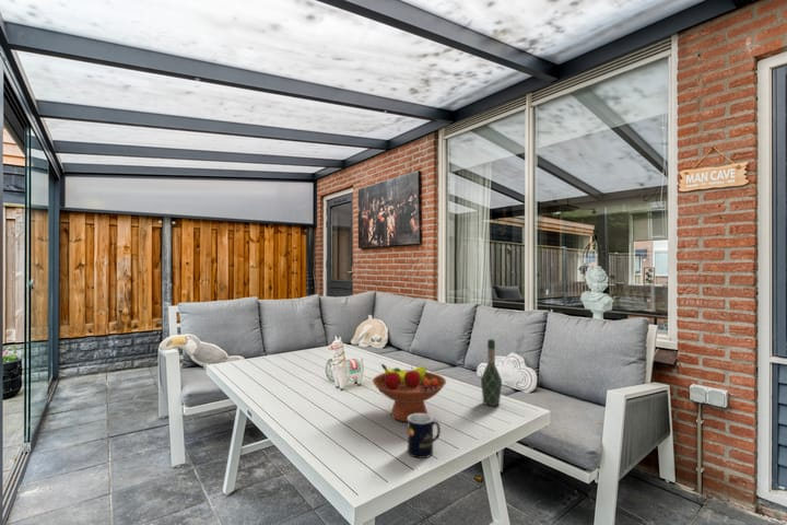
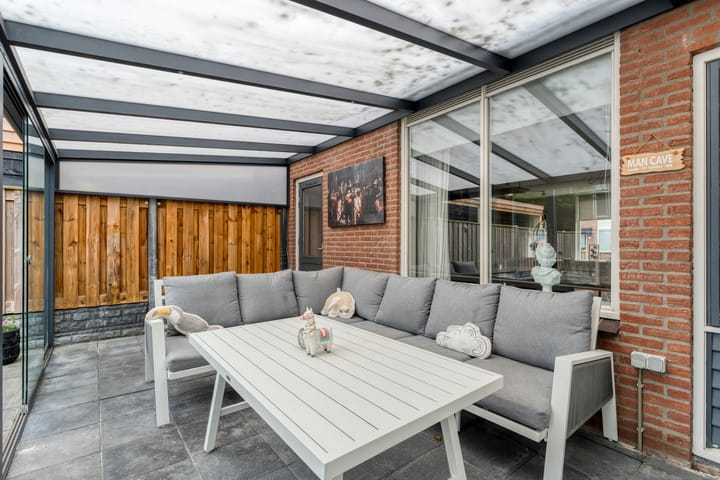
- mug [407,413,442,459]
- fruit bowl [372,363,447,423]
- wine bottle [480,338,503,407]
